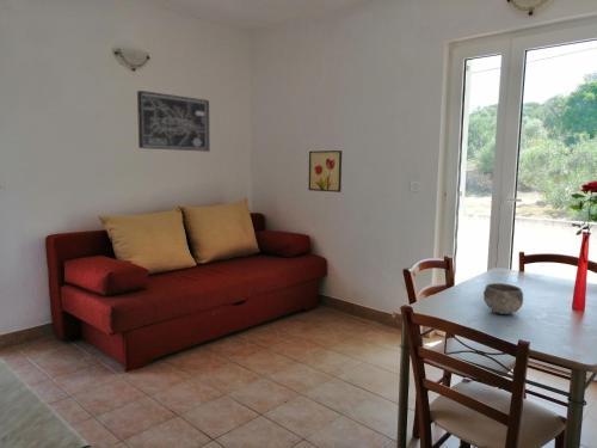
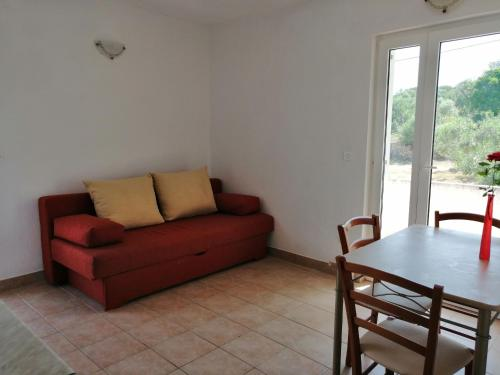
- wall art [308,149,343,194]
- bowl [482,282,524,315]
- wall art [136,90,210,153]
